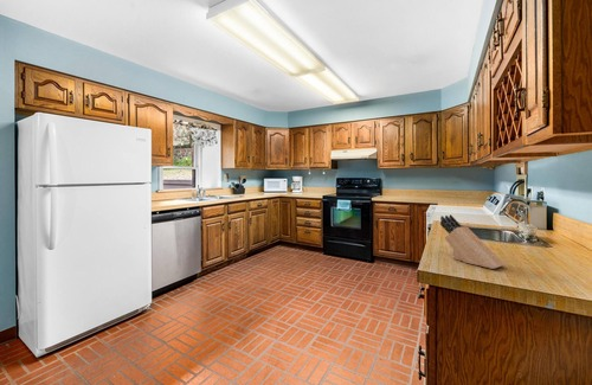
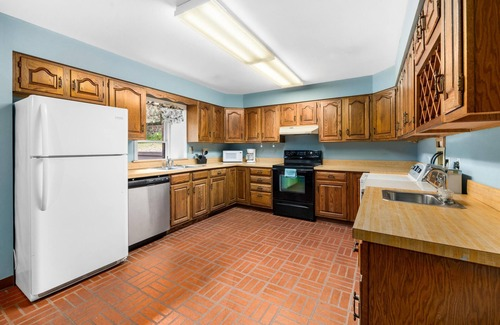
- knife block [439,213,506,270]
